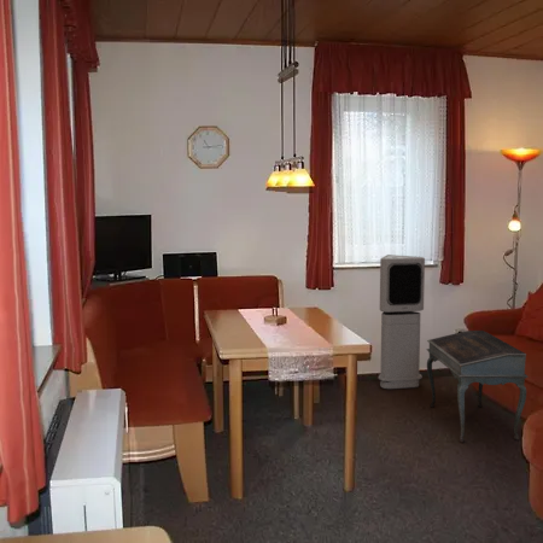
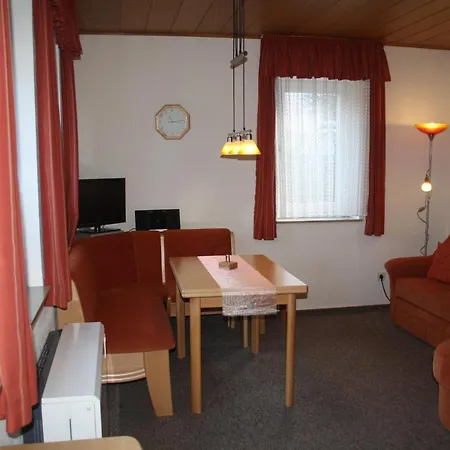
- air purifier [378,253,426,390]
- writing desk [425,329,530,443]
